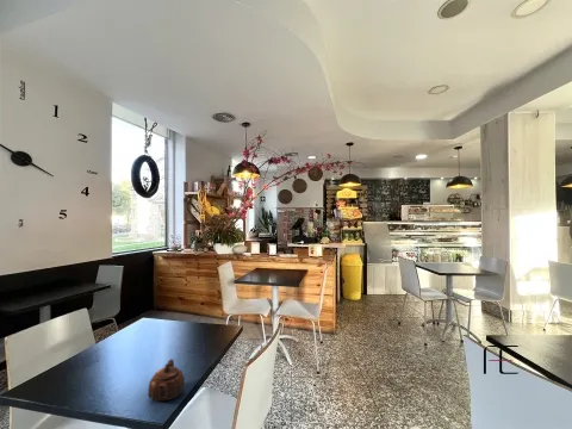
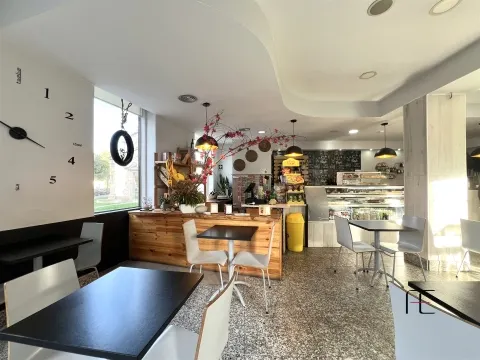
- teapot [147,358,186,403]
